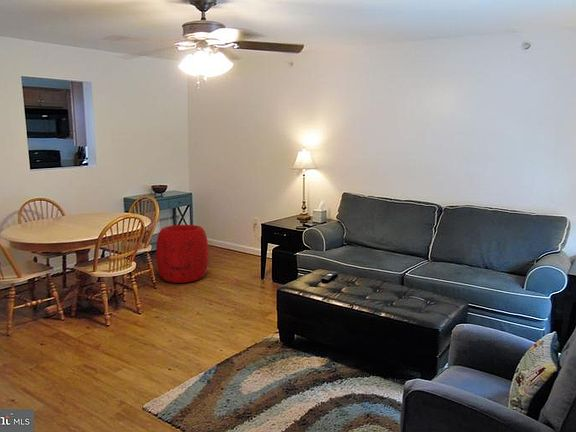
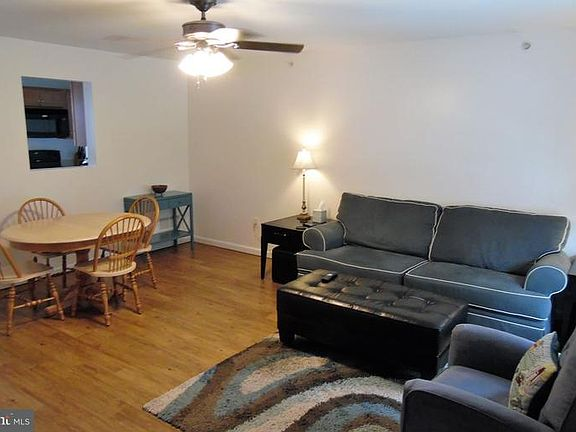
- pouf [155,224,210,284]
